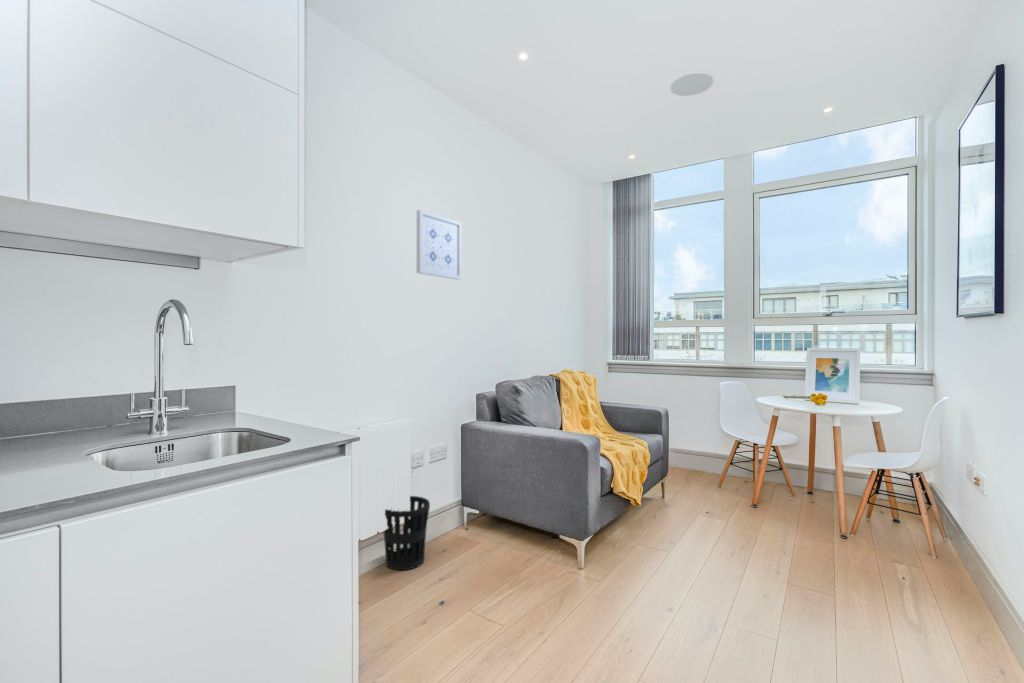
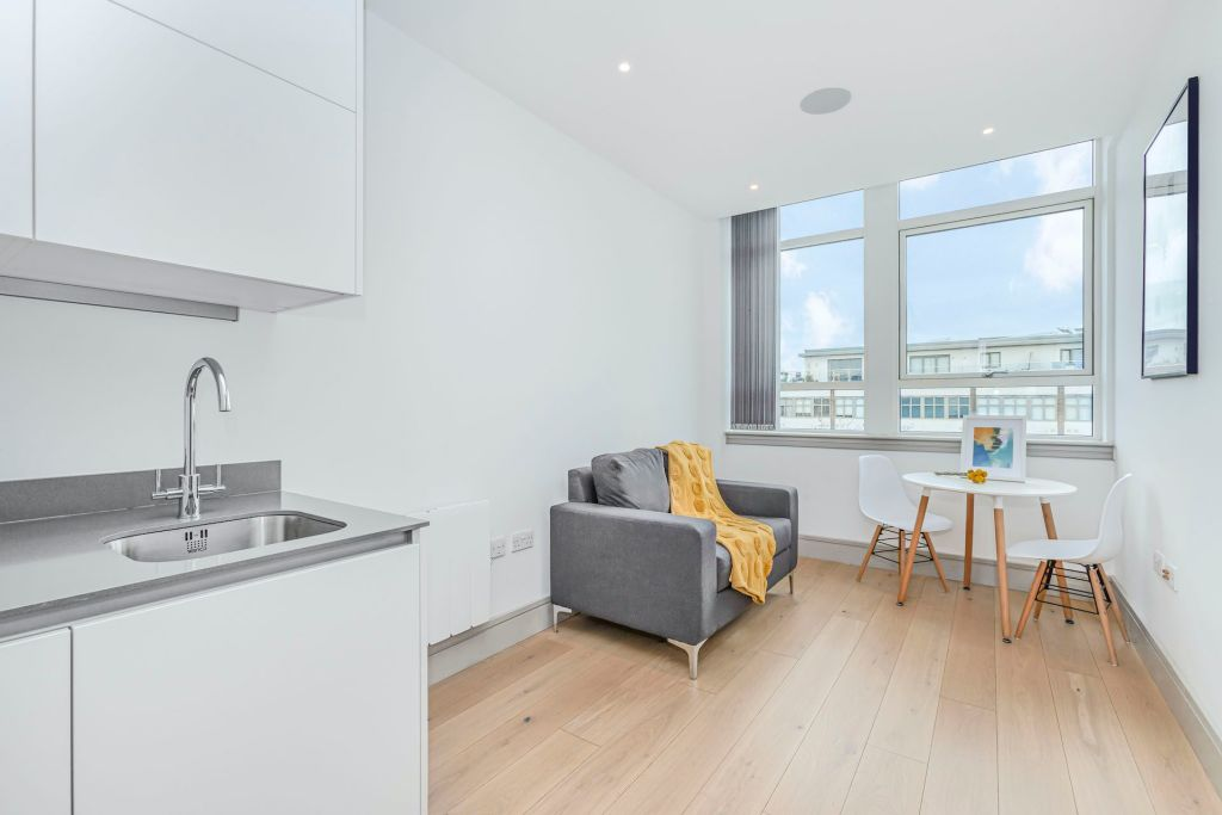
- wastebasket [383,495,431,571]
- wall art [416,209,462,281]
